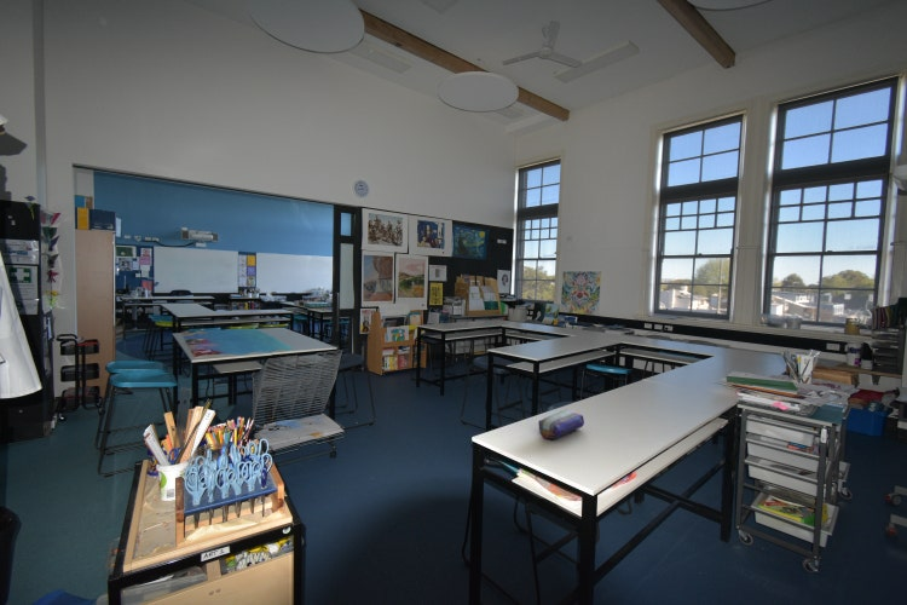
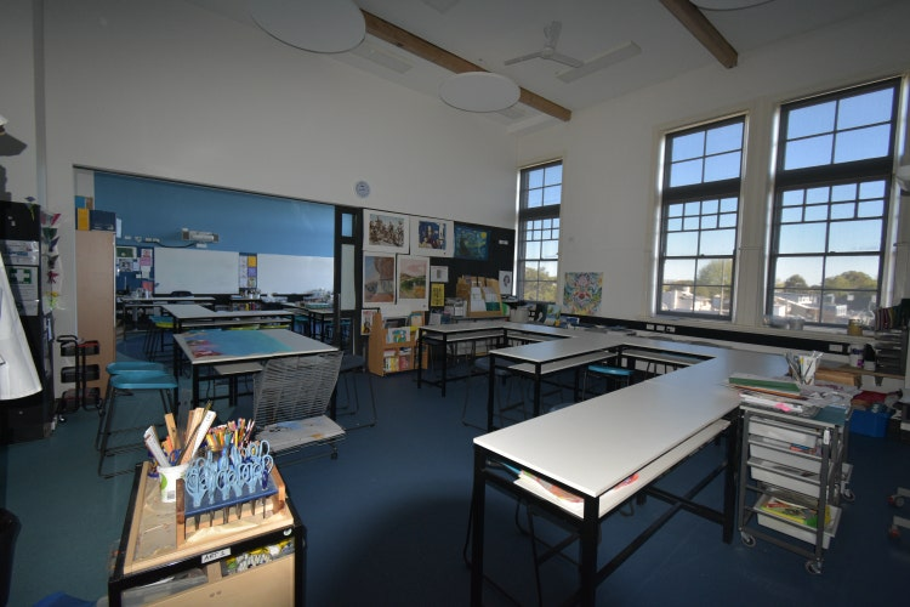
- pencil case [537,409,585,440]
